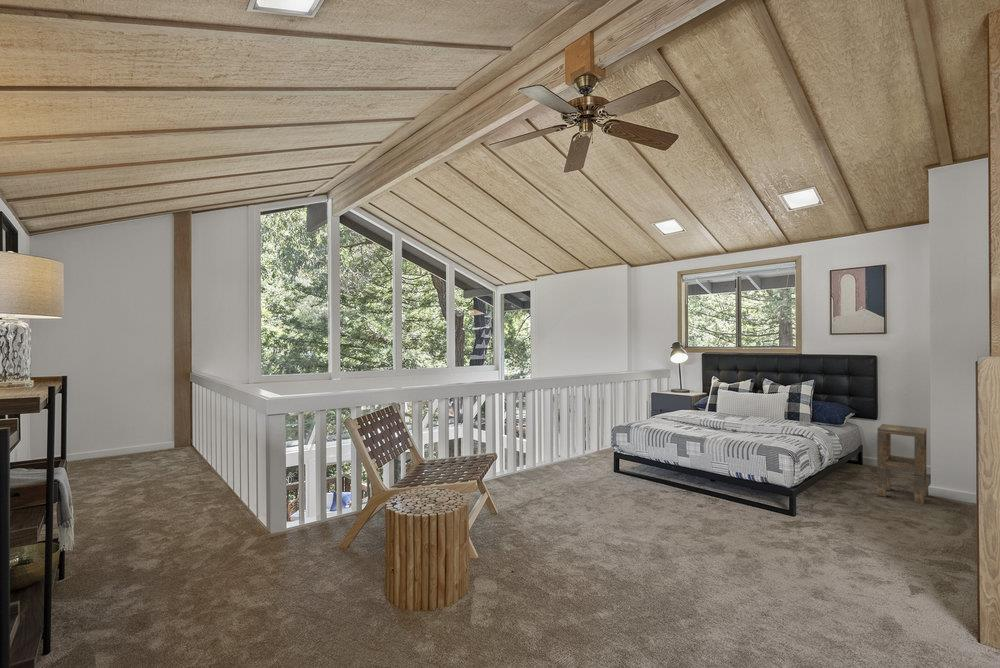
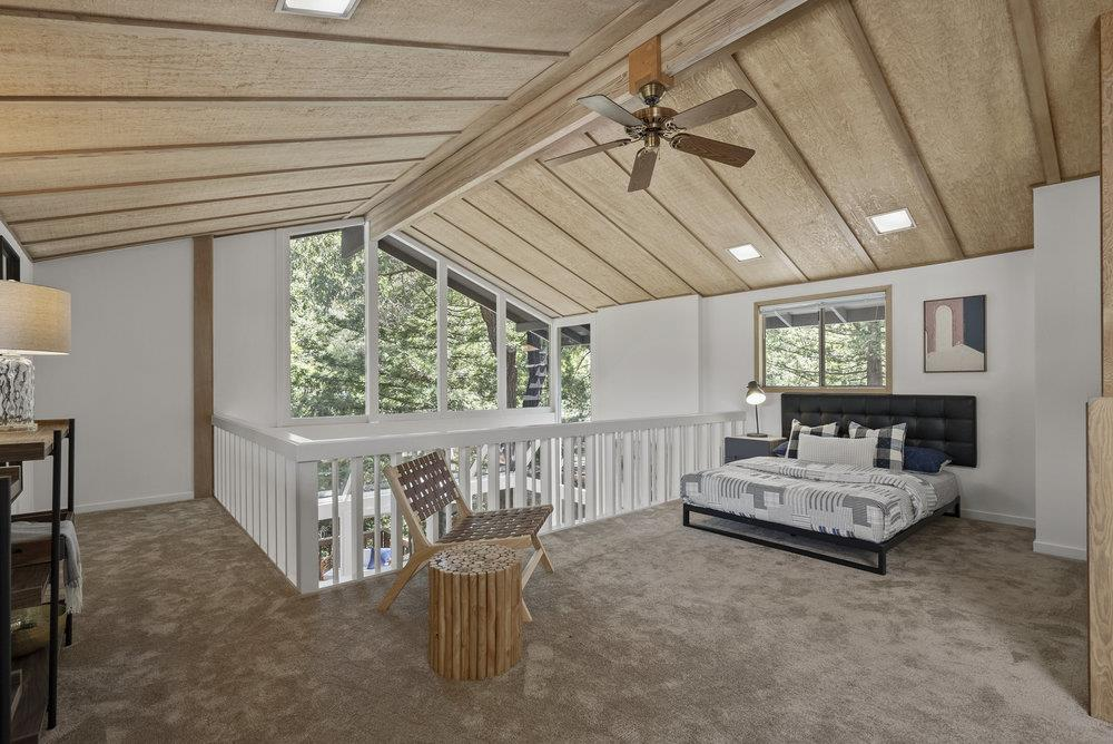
- side table [876,423,927,504]
